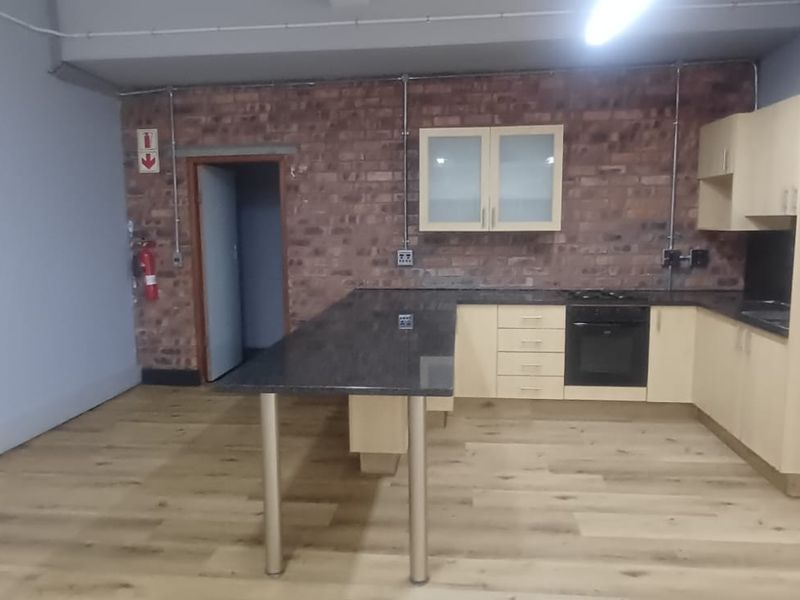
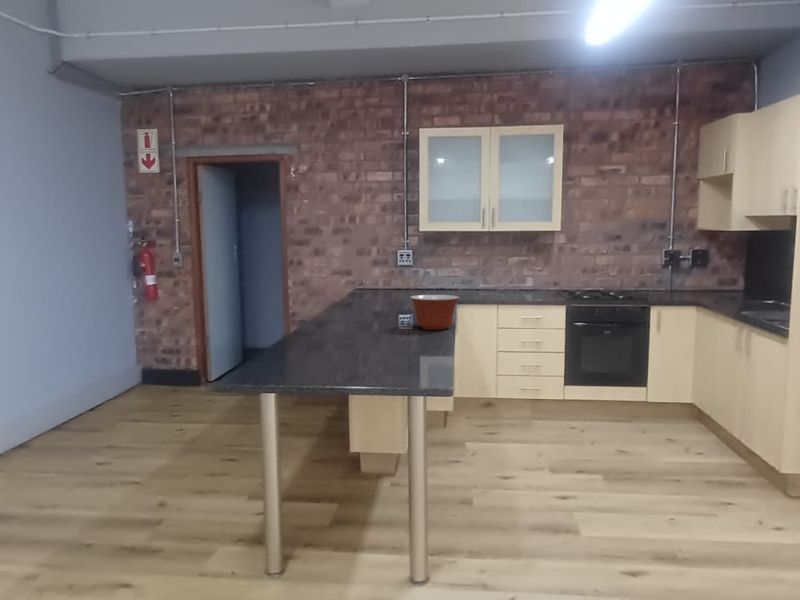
+ mixing bowl [409,294,460,331]
